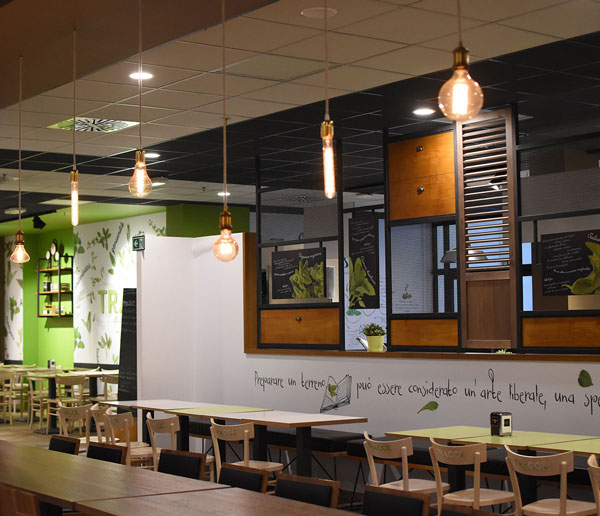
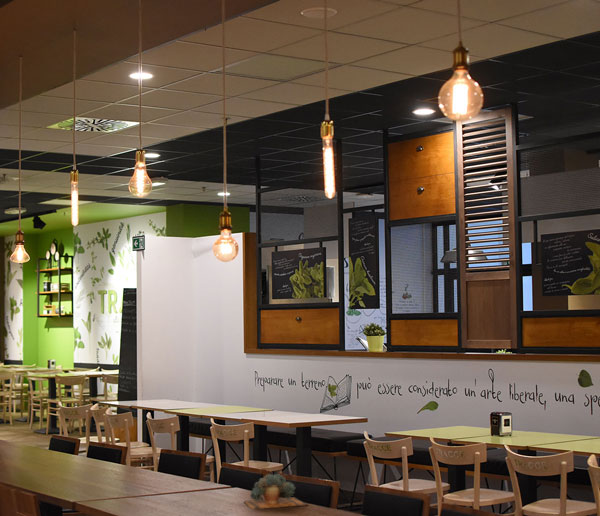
+ succulent plant [243,473,309,510]
